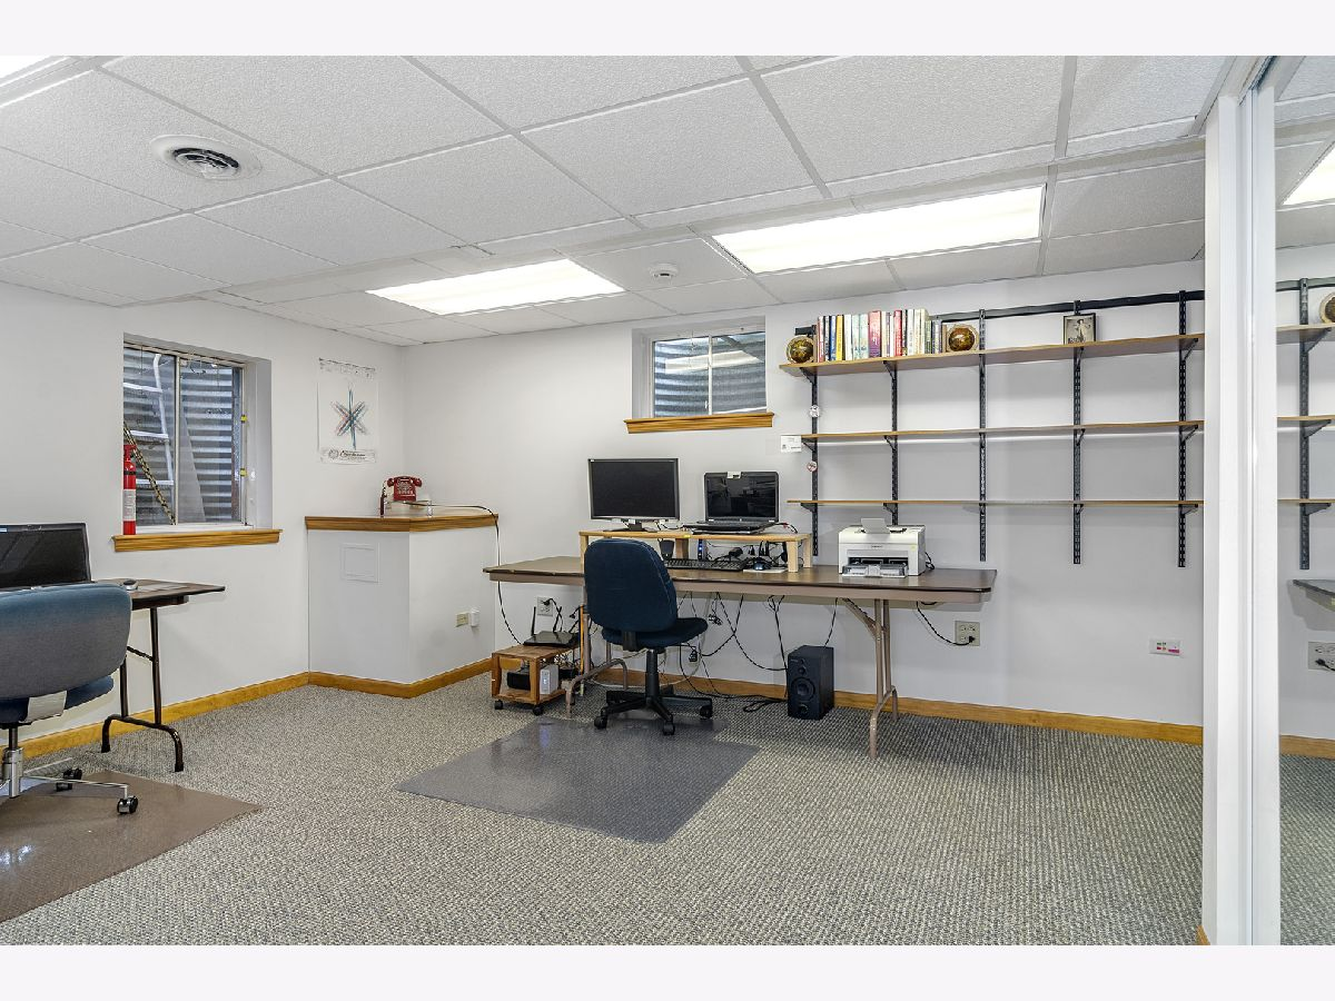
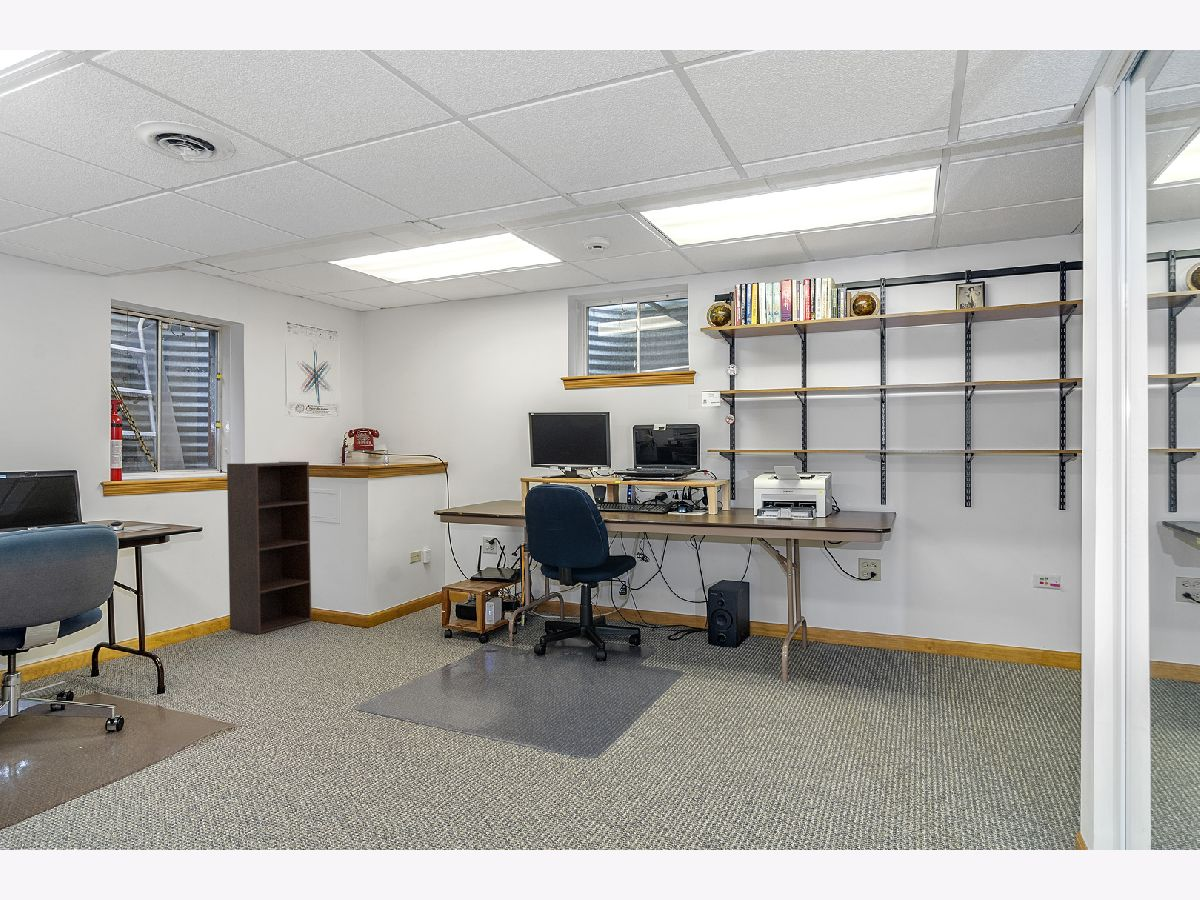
+ shelf [226,461,312,636]
